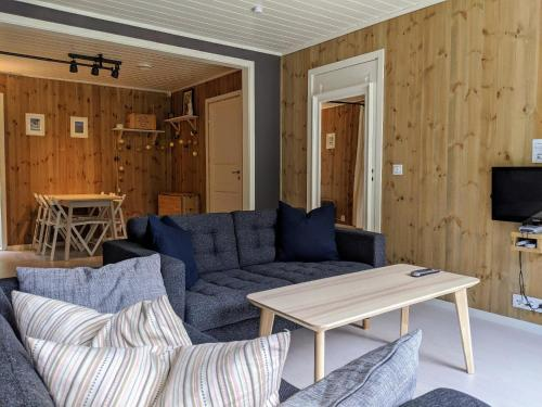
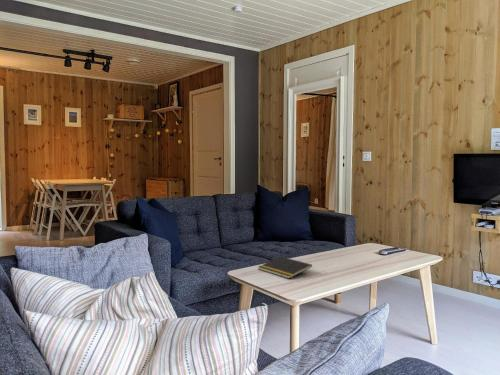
+ notepad [257,255,313,279]
